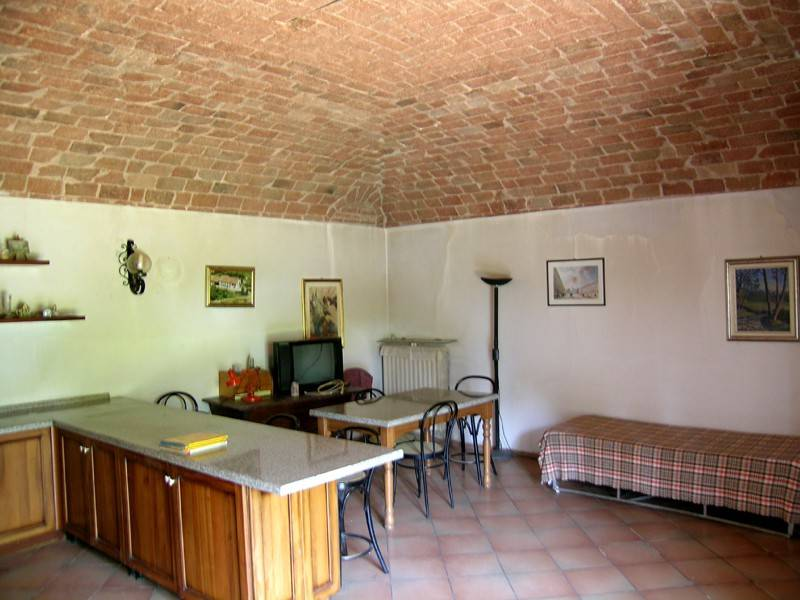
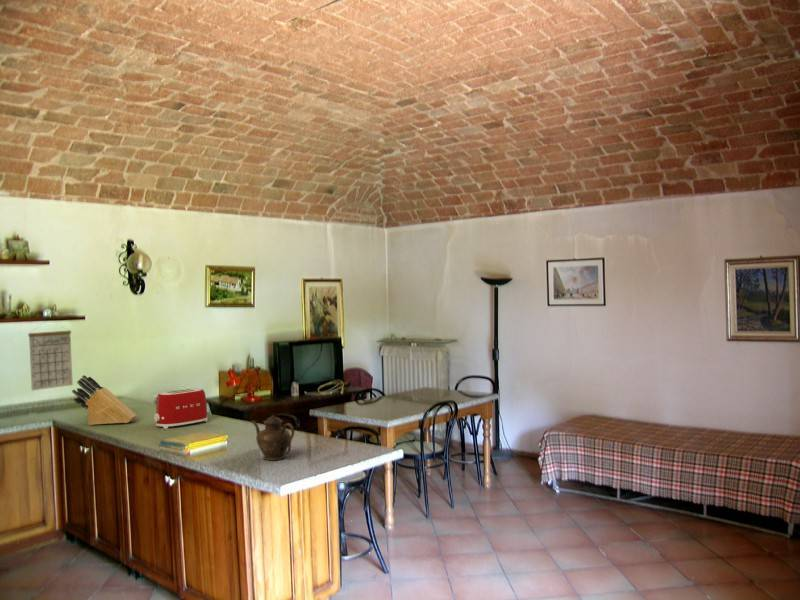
+ toaster [153,387,208,430]
+ calendar [27,319,74,391]
+ teapot [250,413,295,461]
+ knife block [71,374,138,426]
